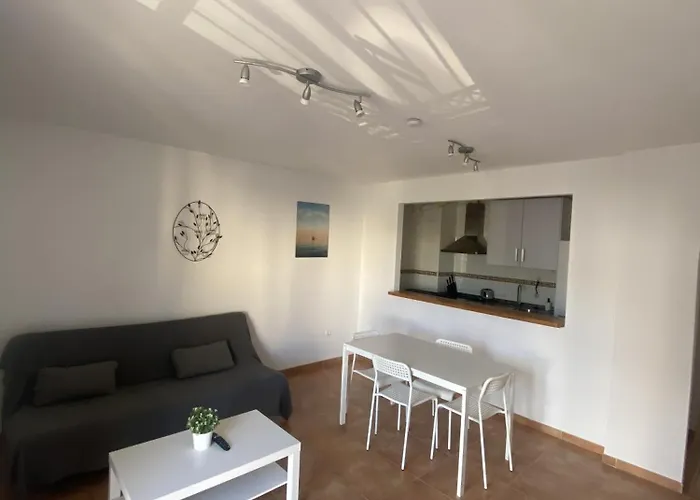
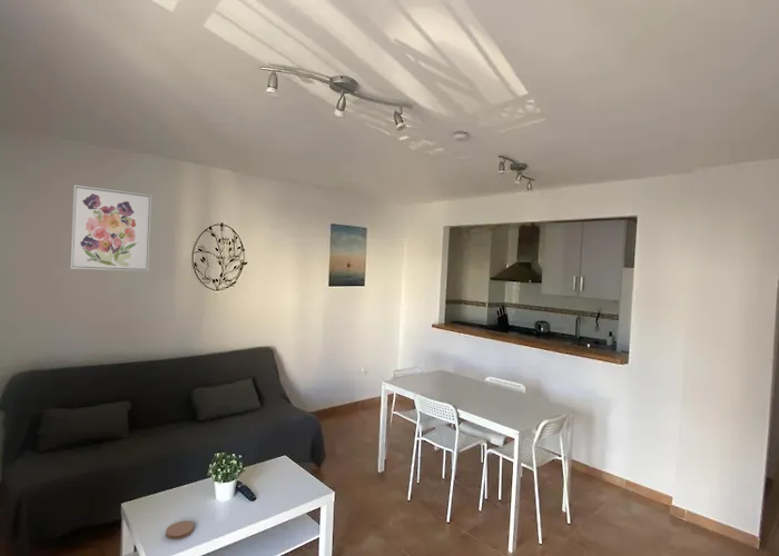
+ wall art [70,183,152,272]
+ coaster [165,520,195,540]
